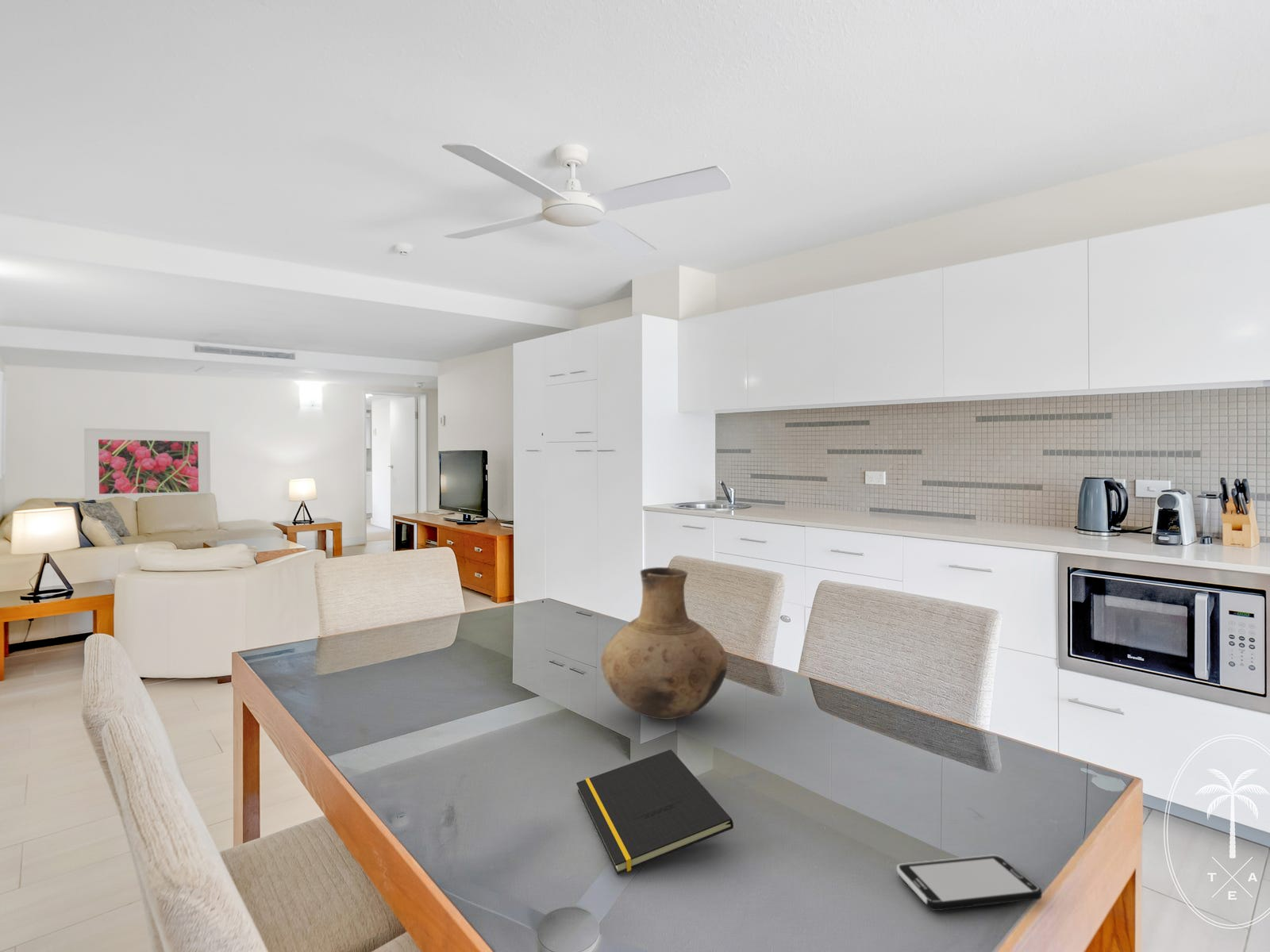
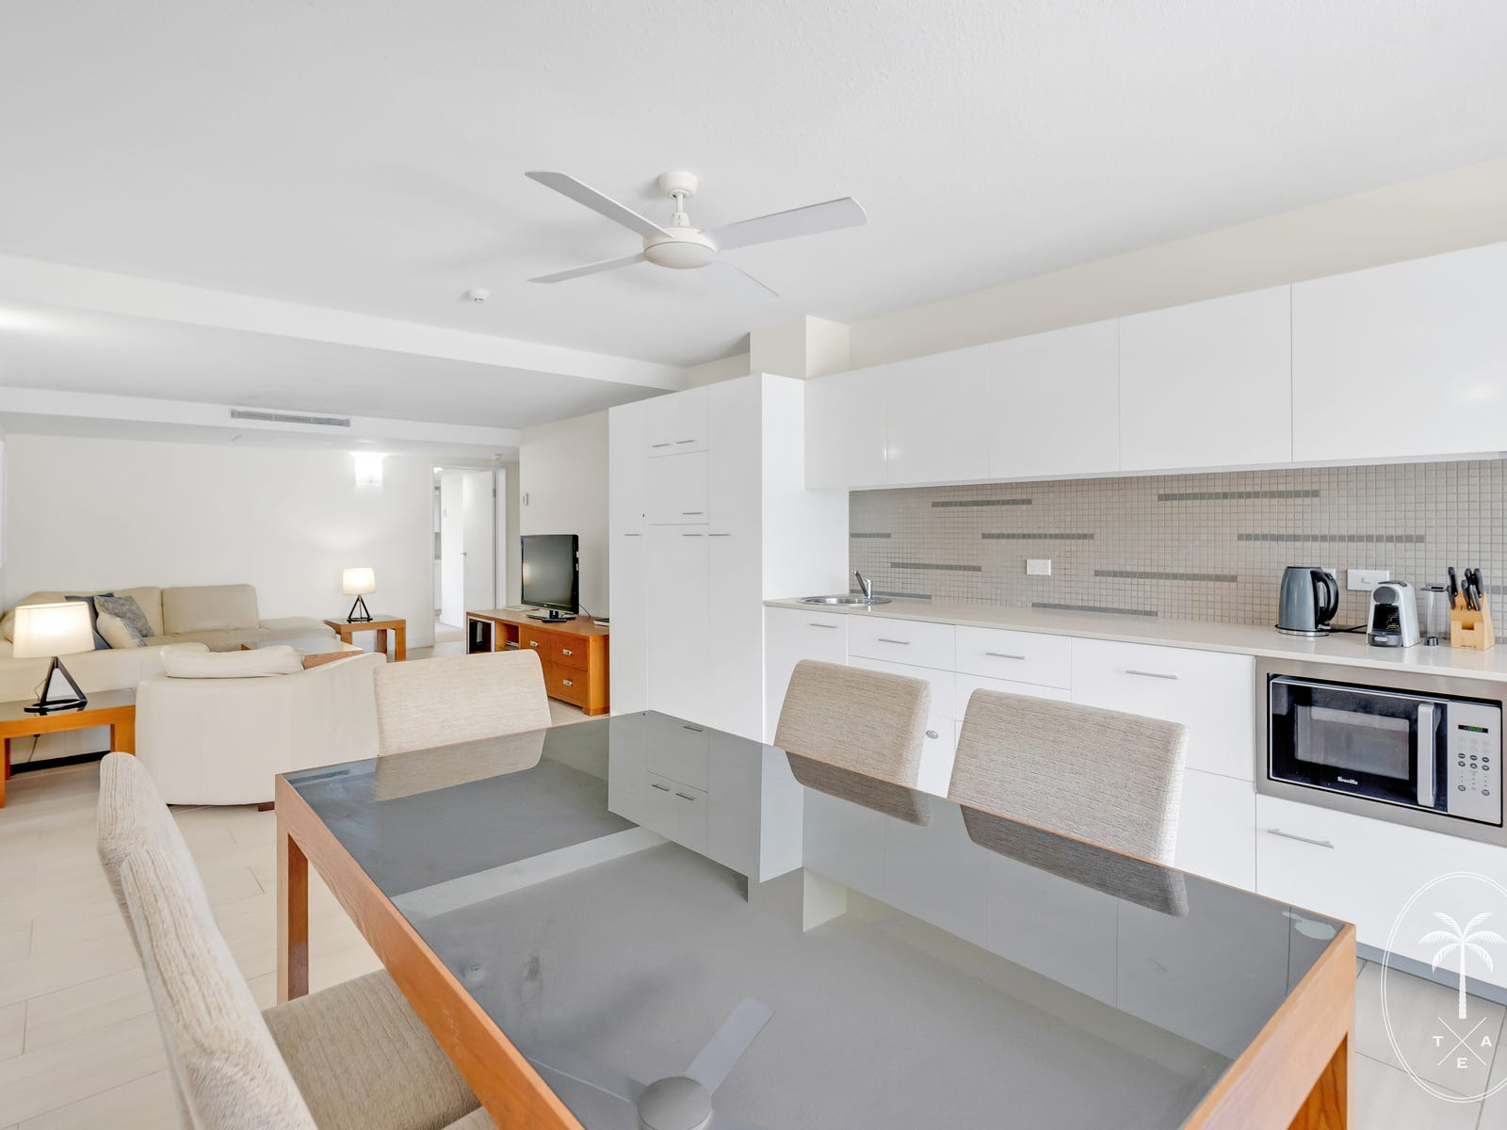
- notepad [575,749,734,875]
- smartphone [896,854,1042,912]
- vase [600,566,728,720]
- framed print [83,428,211,502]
